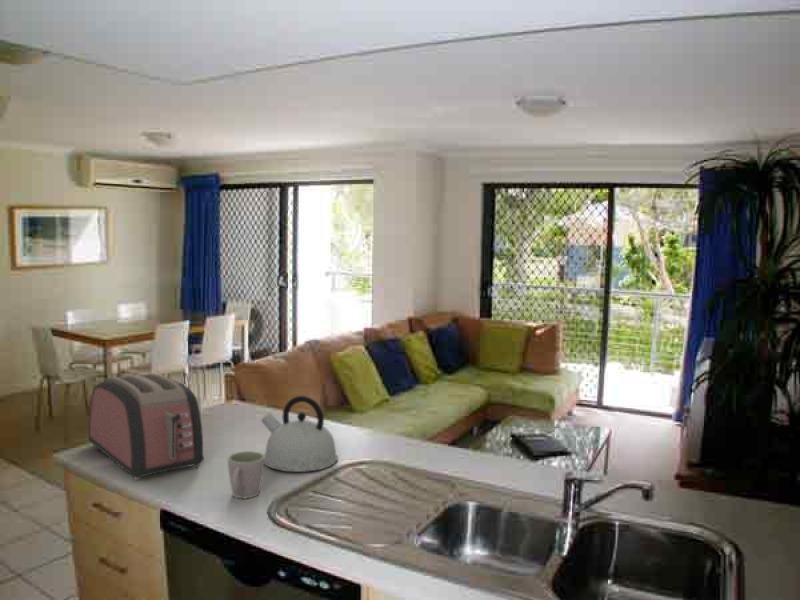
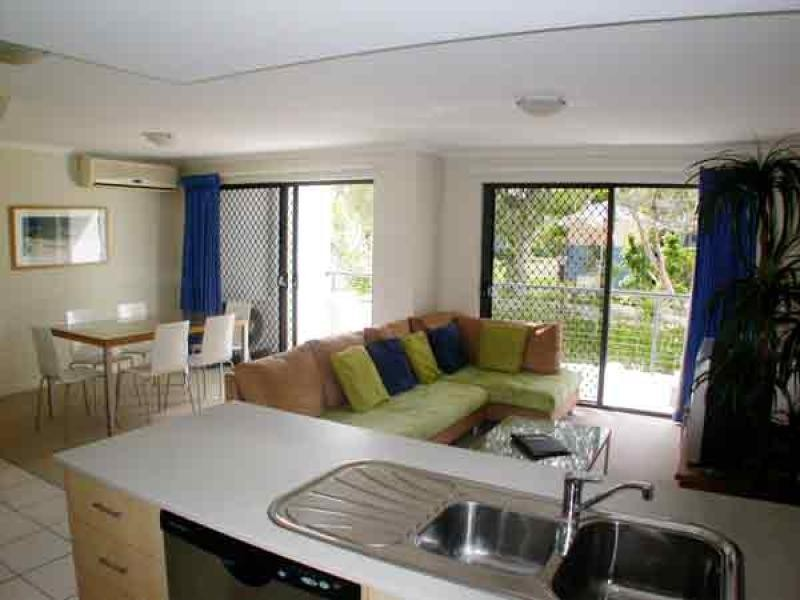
- toaster [87,372,205,481]
- kettle [260,395,339,473]
- mug [227,450,265,499]
